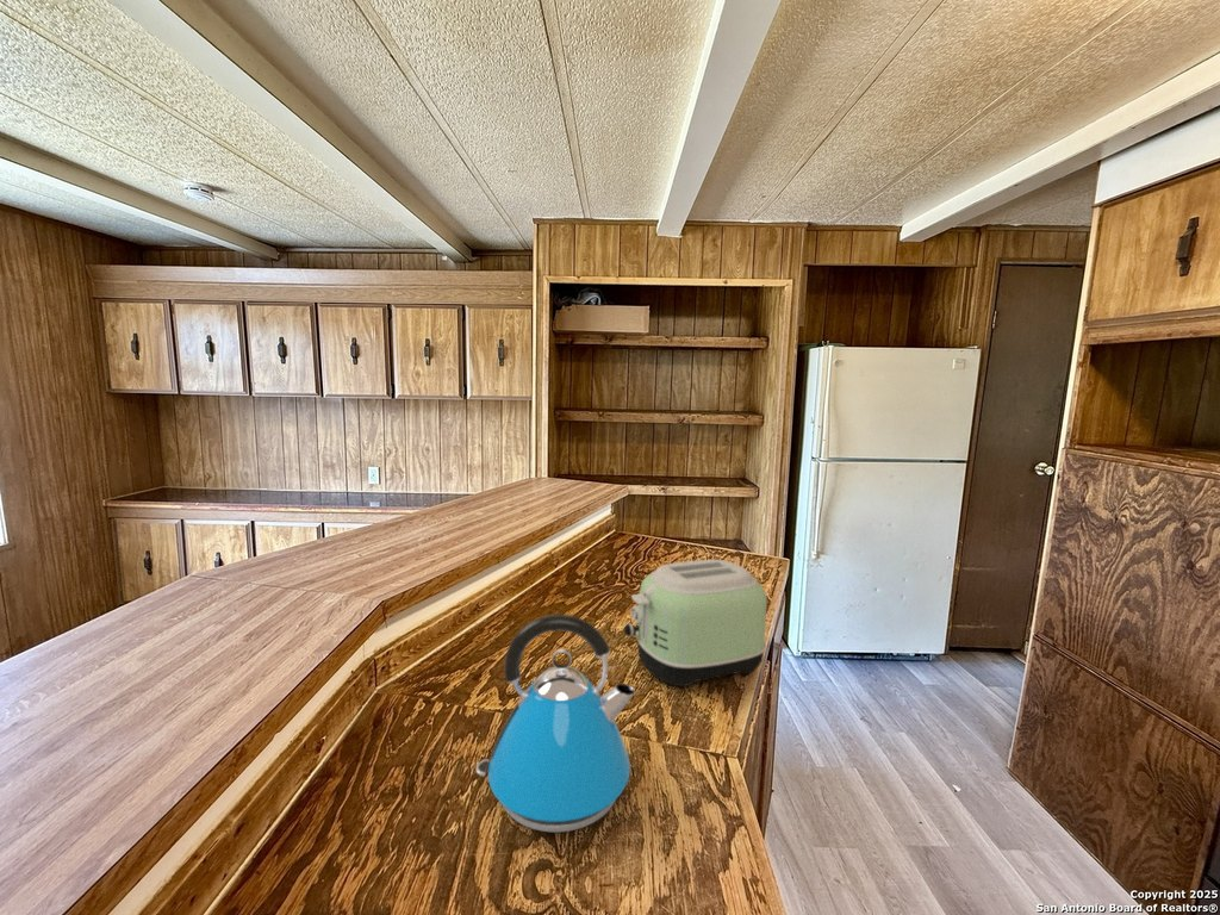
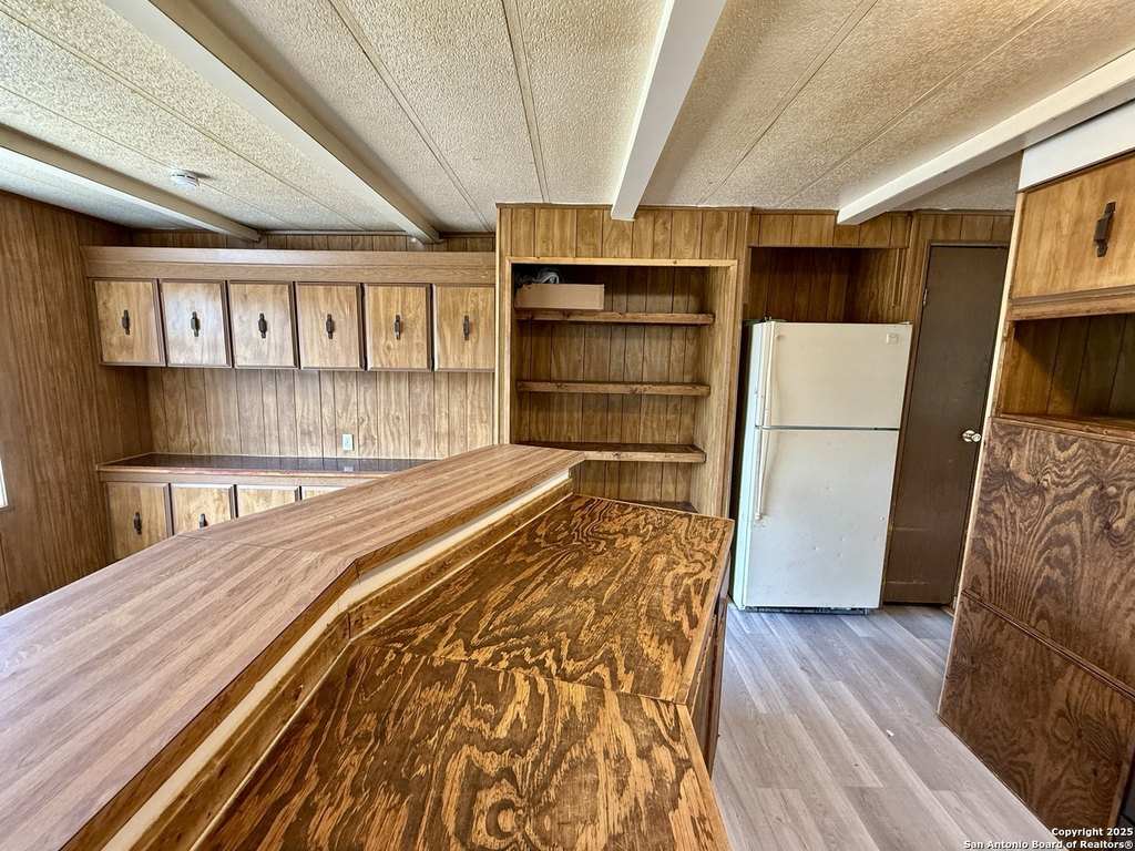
- kettle [475,614,636,834]
- toaster [623,559,768,687]
